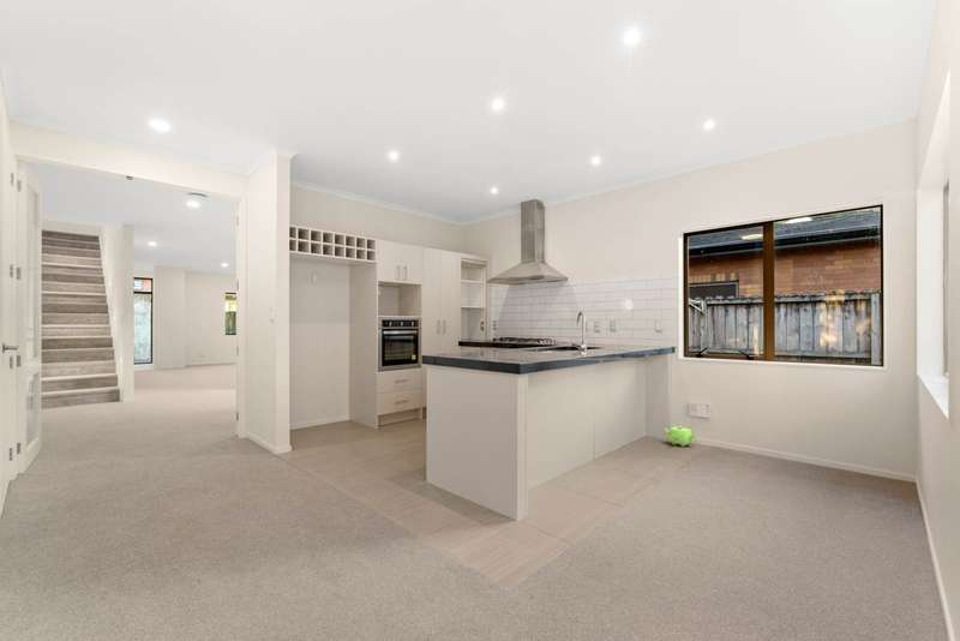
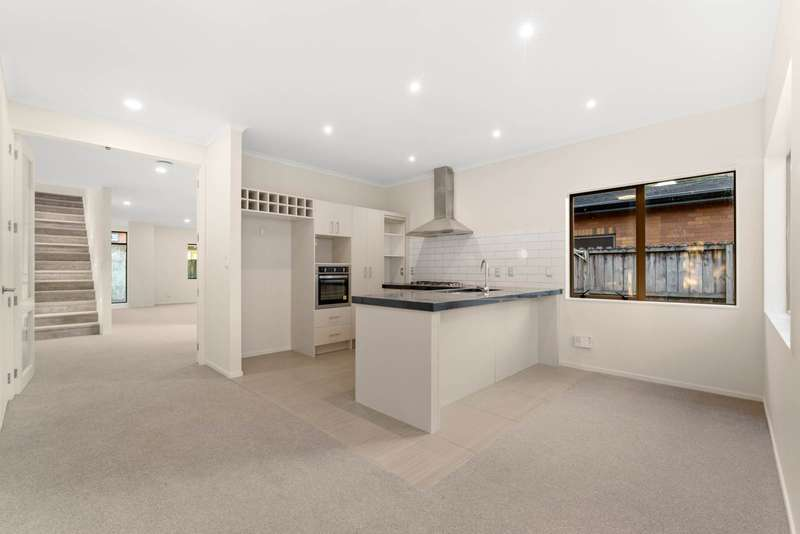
- teapot [664,425,697,448]
